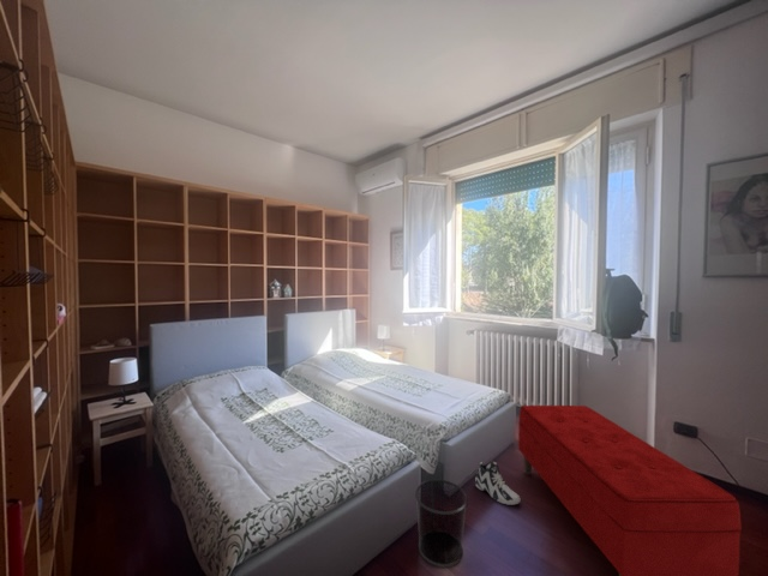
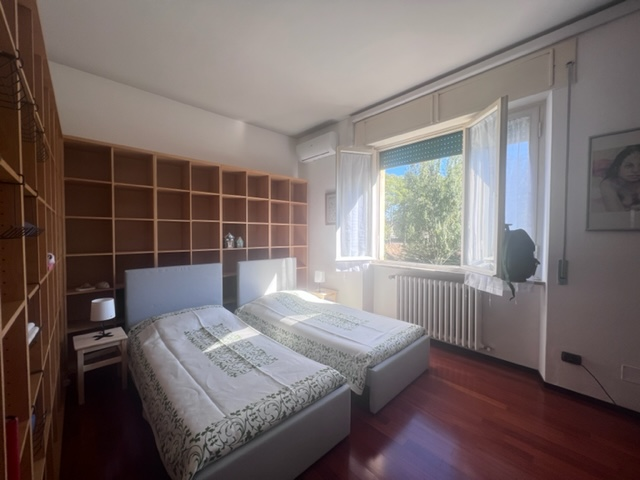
- sneaker [474,460,522,506]
- bench [517,404,743,576]
- waste bin [414,479,469,568]
